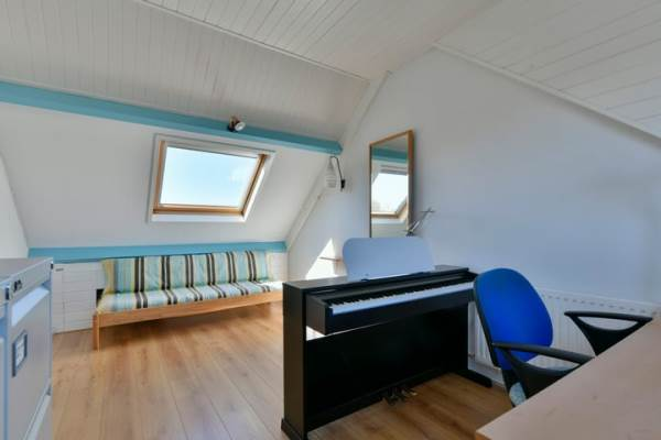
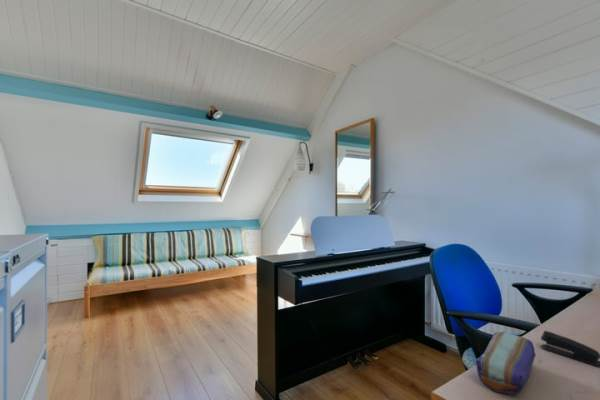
+ pencil case [475,331,537,396]
+ stapler [539,330,600,367]
